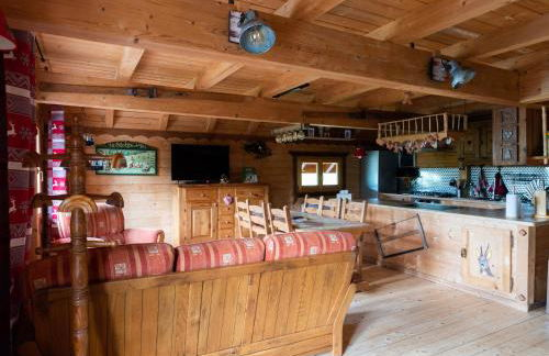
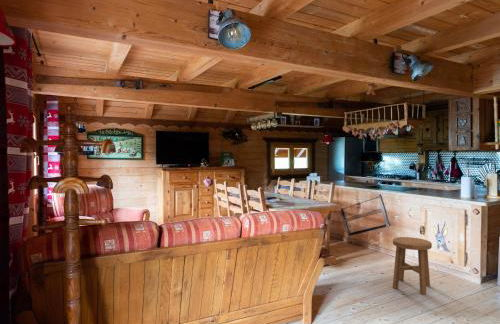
+ stool [392,236,433,295]
